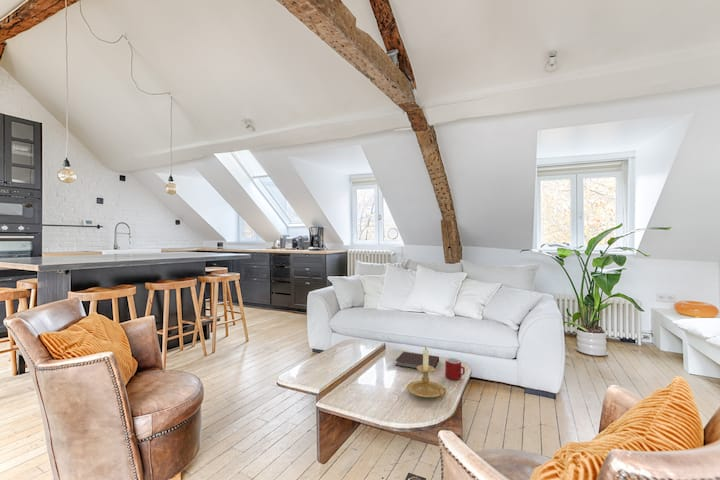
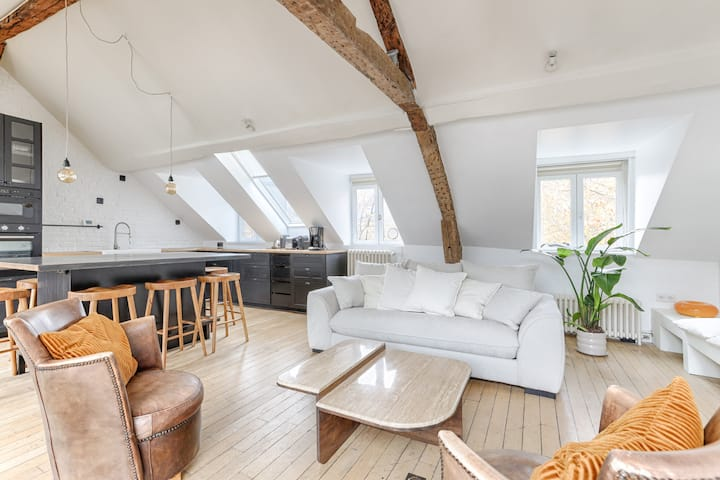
- mug [444,357,466,381]
- notebook [394,351,440,370]
- candle holder [406,346,447,400]
